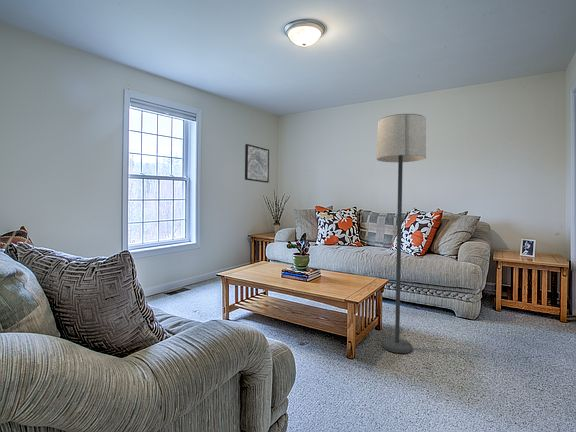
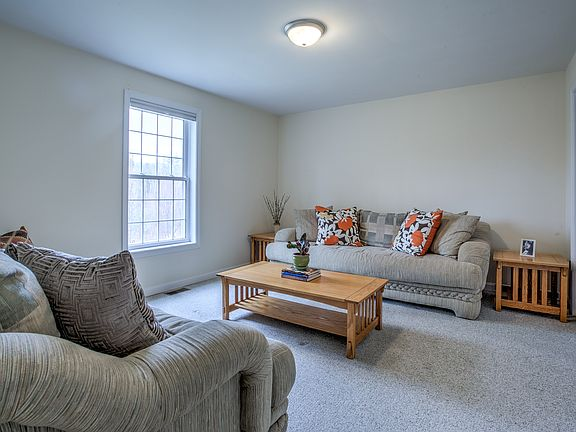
- lamp [376,113,427,354]
- wall art [244,143,270,184]
